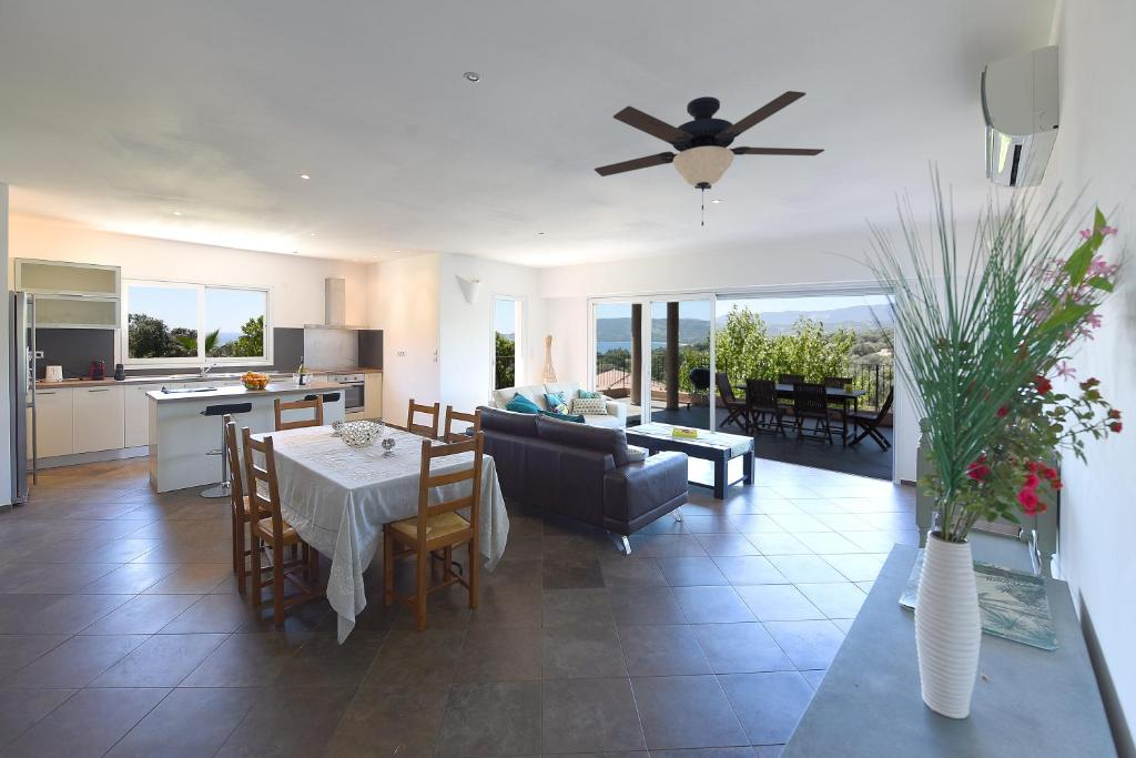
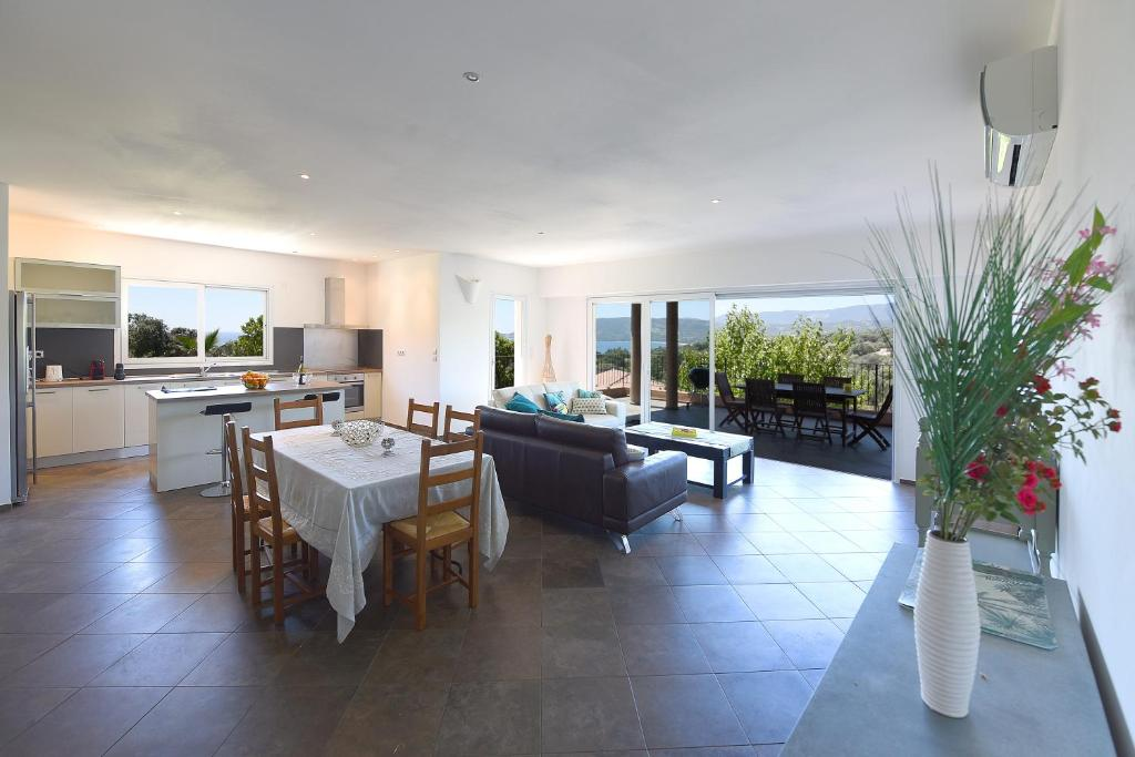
- ceiling fan [594,90,825,226]
